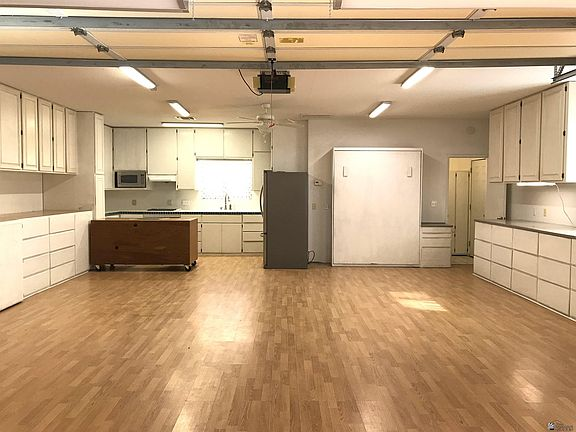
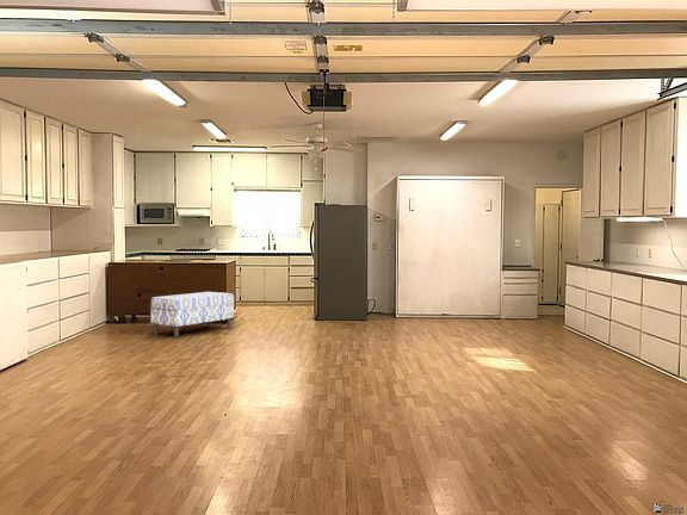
+ bench [149,291,235,340]
